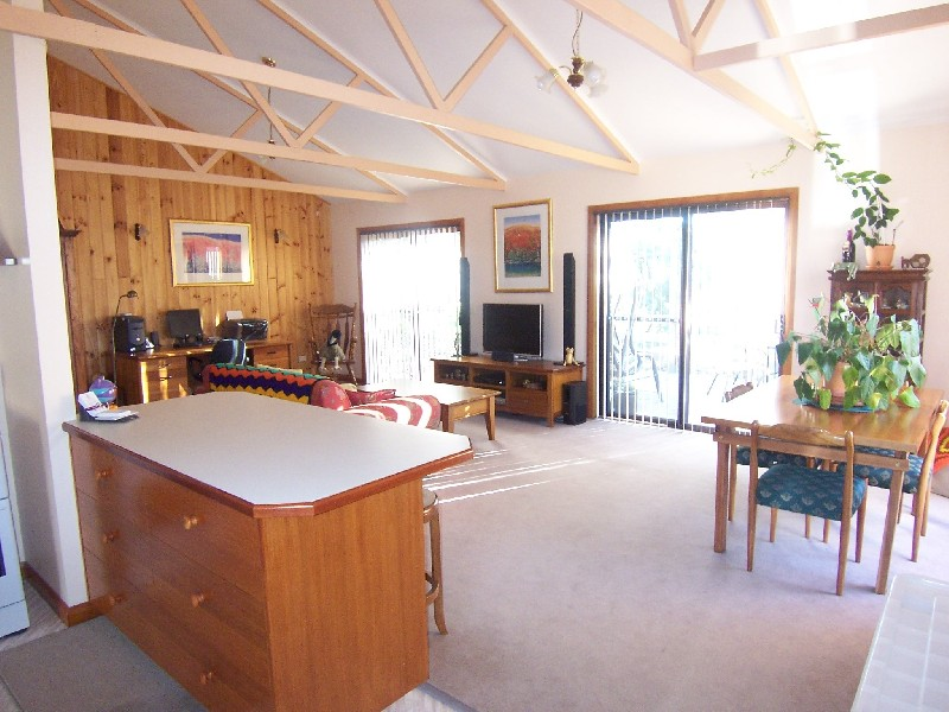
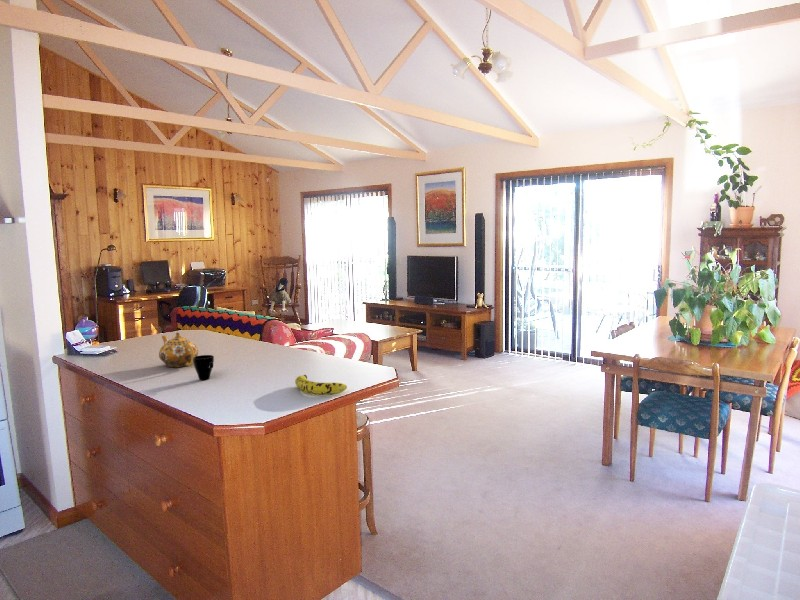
+ teapot [158,332,199,368]
+ fruit [294,374,348,396]
+ cup [193,354,215,381]
